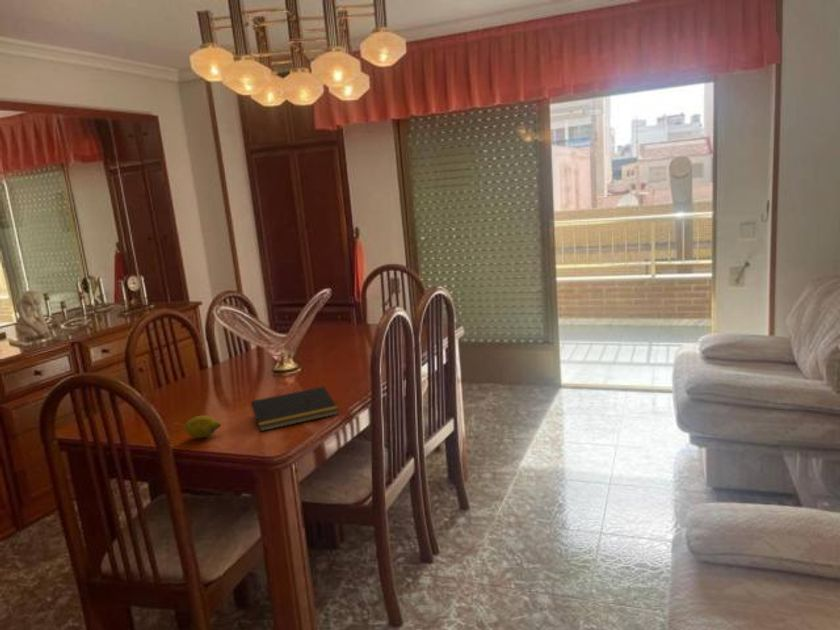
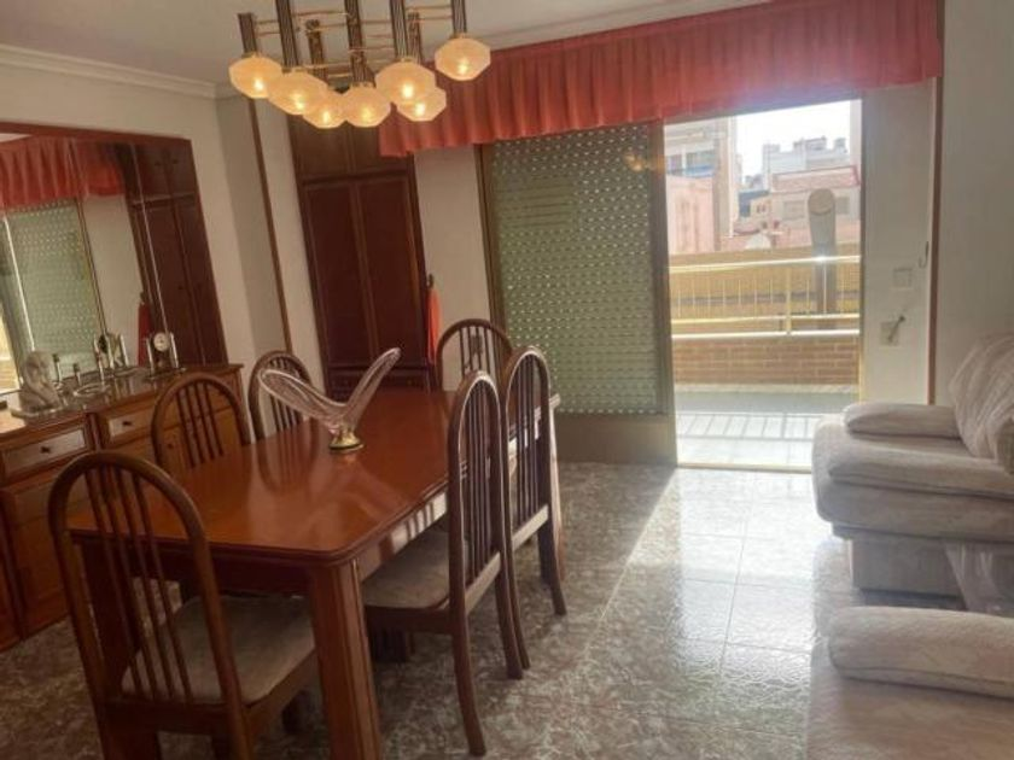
- fruit [183,414,222,439]
- notepad [250,385,340,432]
